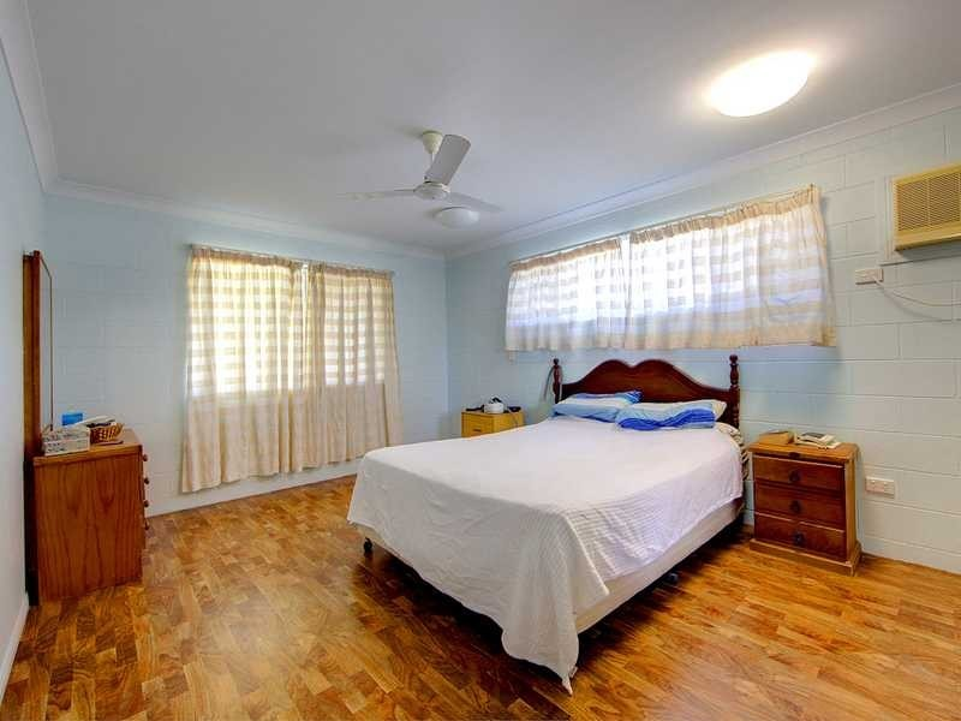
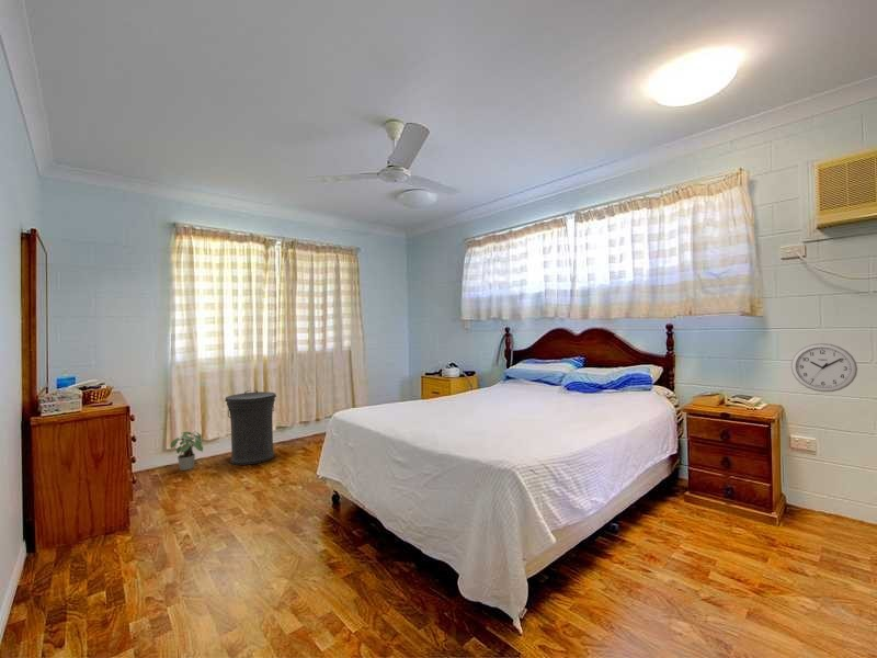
+ trash can [224,389,277,466]
+ potted plant [169,430,204,472]
+ wall clock [790,342,858,393]
